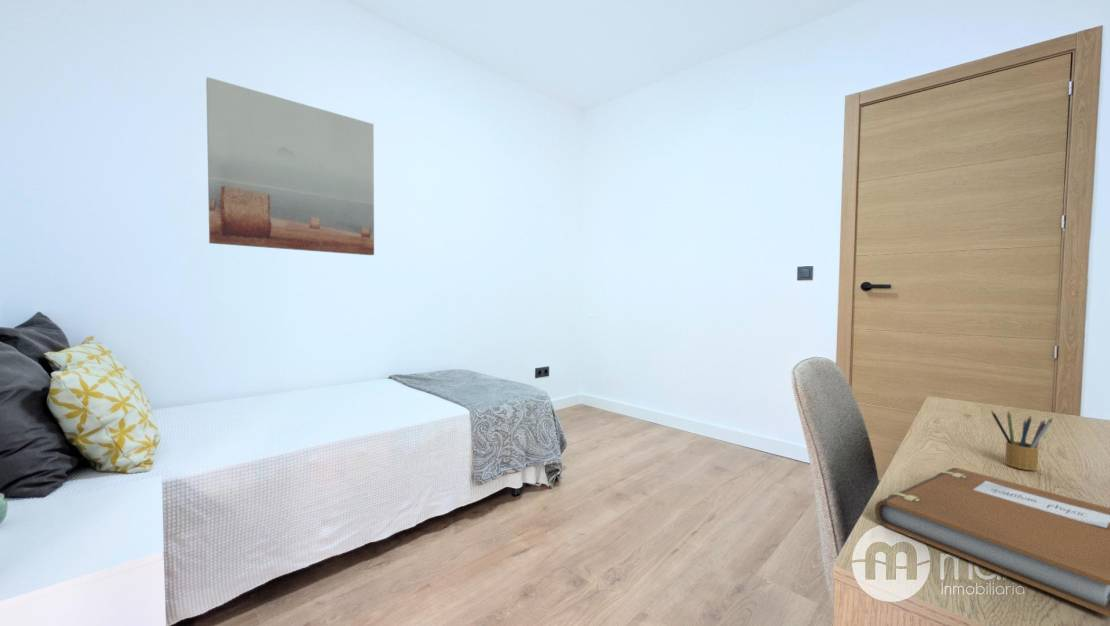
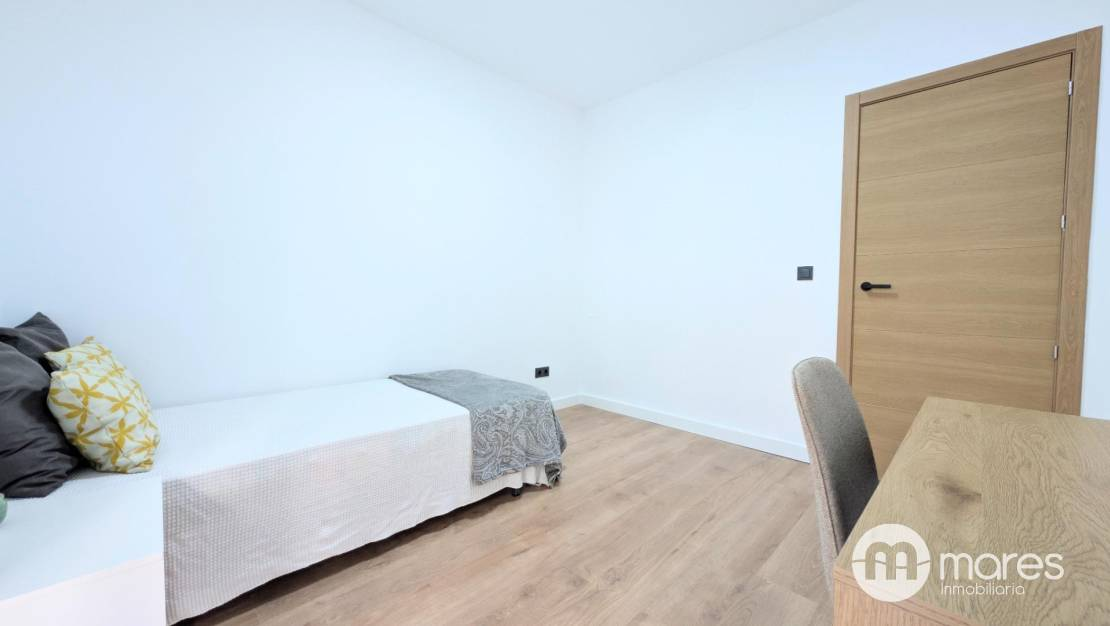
- pencil box [990,409,1053,471]
- wall art [205,76,375,256]
- notebook [874,467,1110,618]
